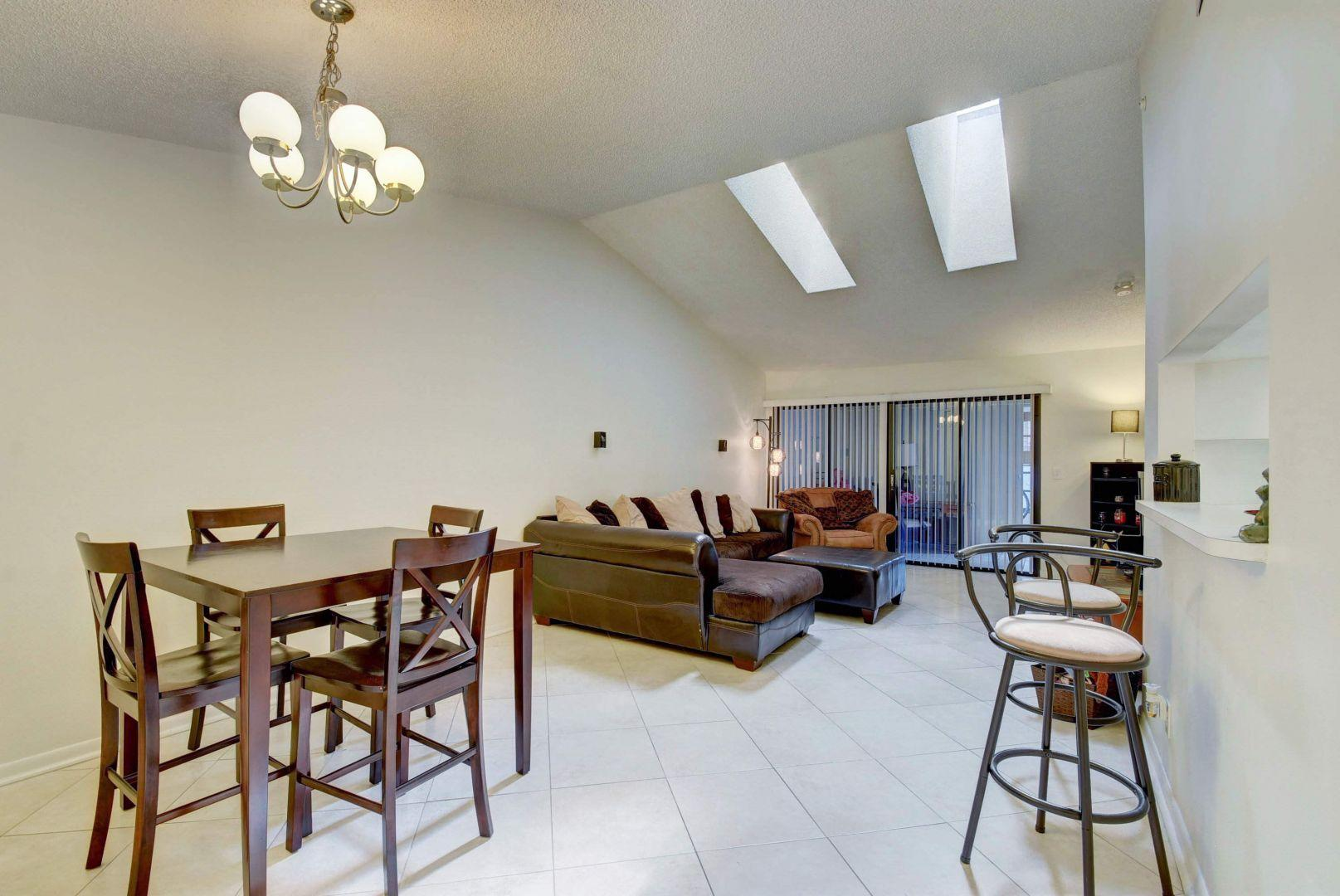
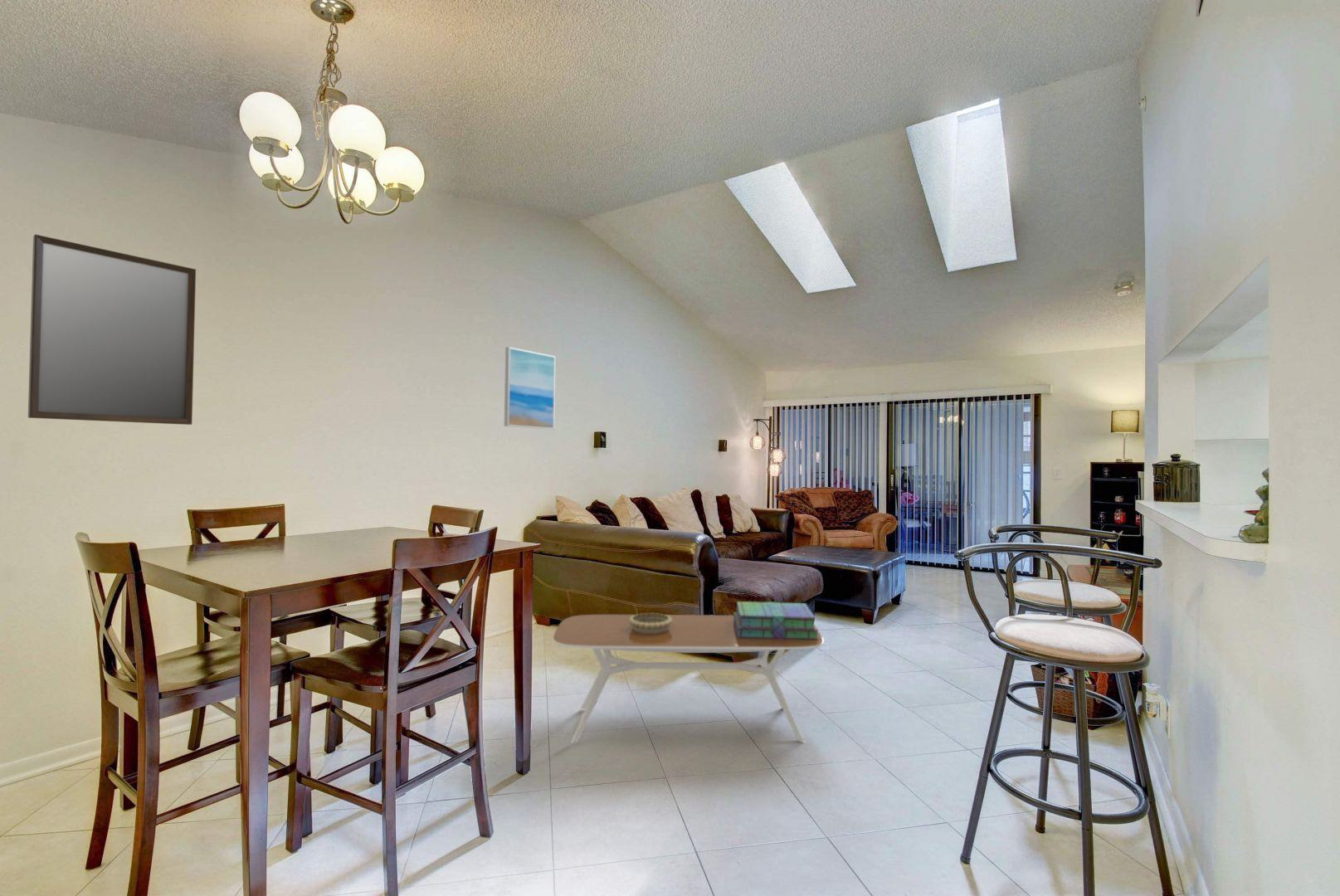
+ wall art [504,346,556,430]
+ decorative bowl [629,612,672,634]
+ stack of books [733,601,819,639]
+ home mirror [27,234,197,426]
+ coffee table [553,614,825,744]
